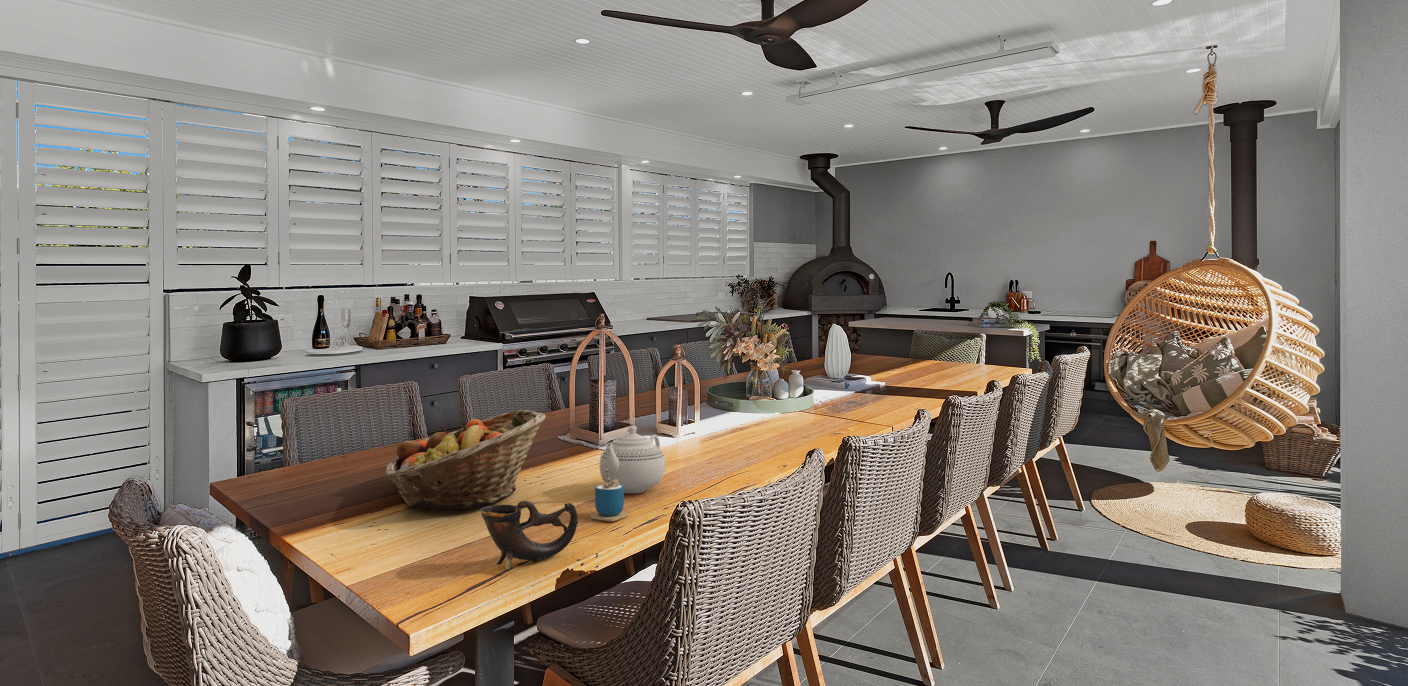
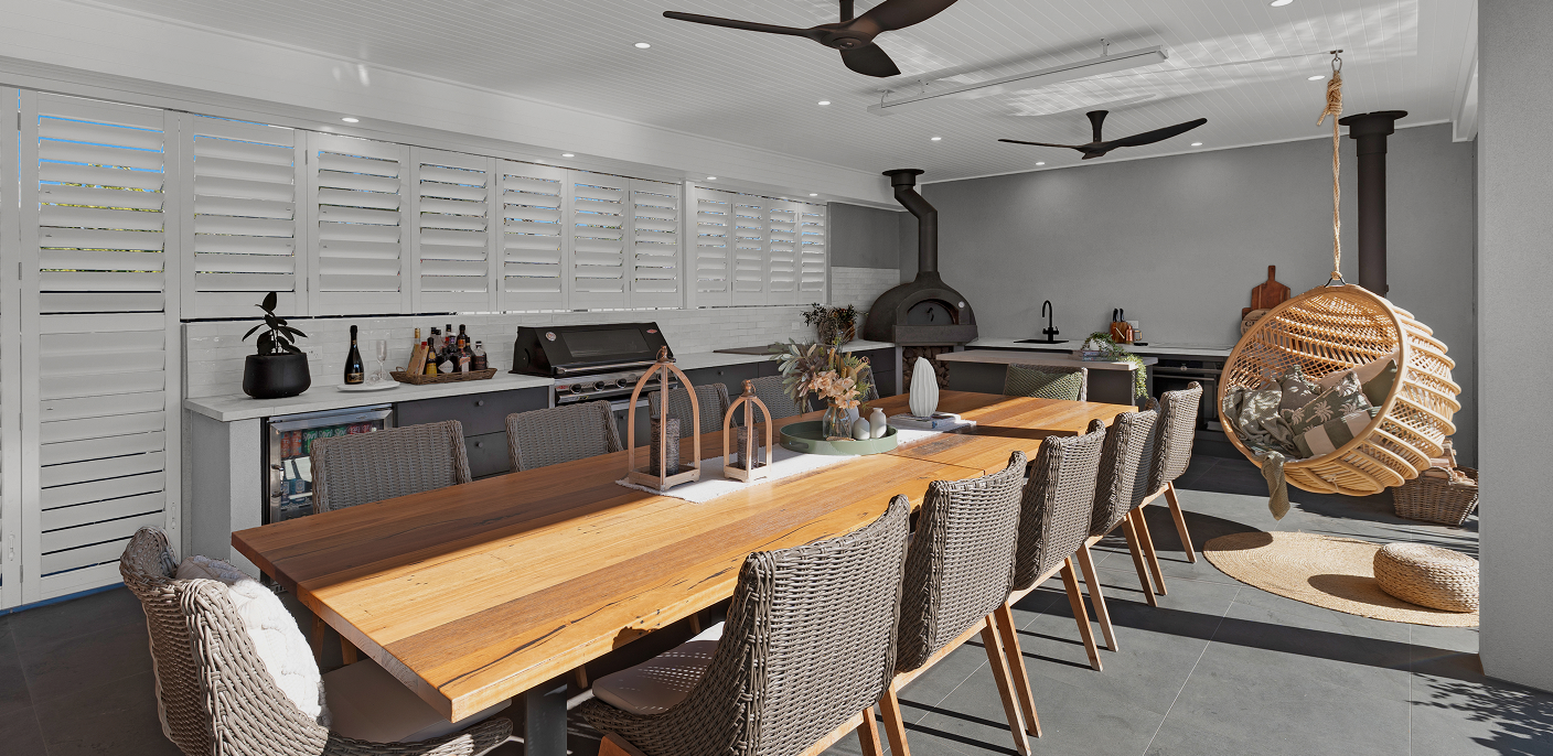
- fruit basket [385,409,547,510]
- cup [479,500,579,572]
- cup [590,468,629,522]
- teapot [599,425,666,494]
